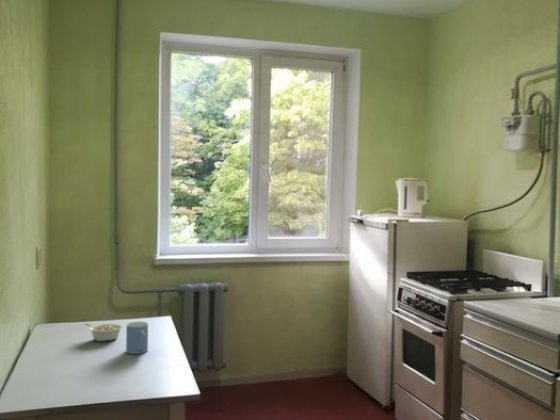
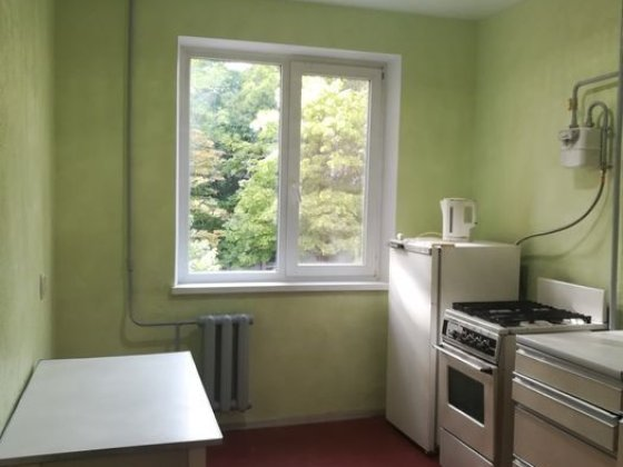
- legume [84,322,124,342]
- mug [125,321,149,355]
